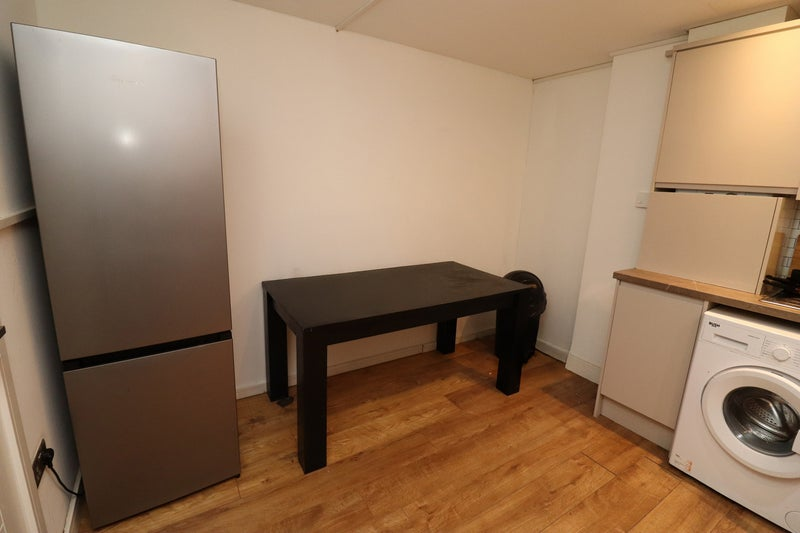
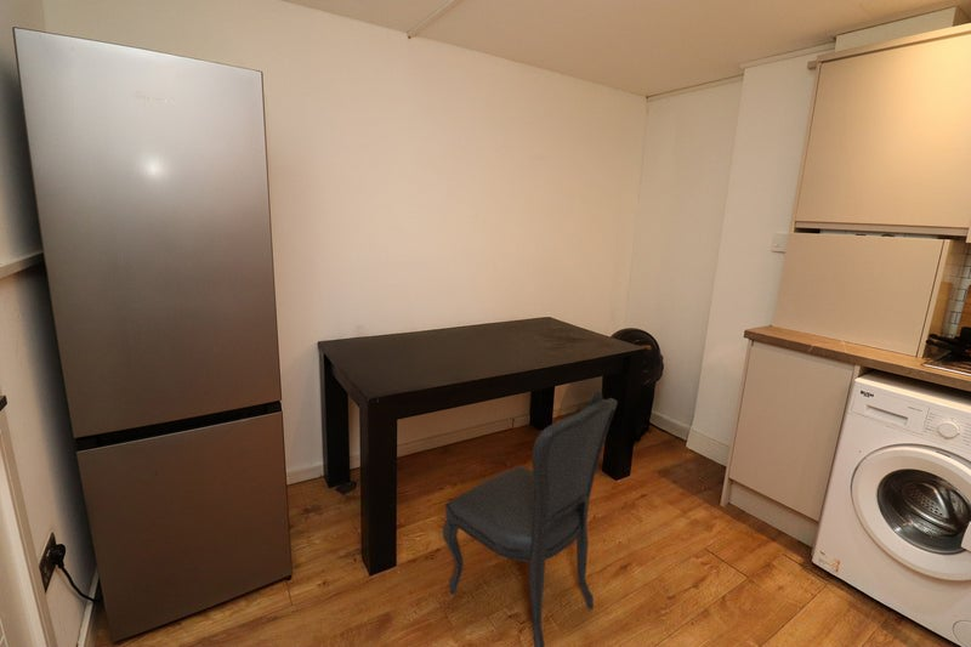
+ dining chair [442,390,619,647]
